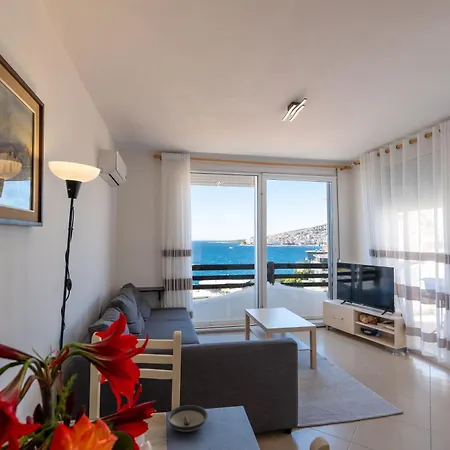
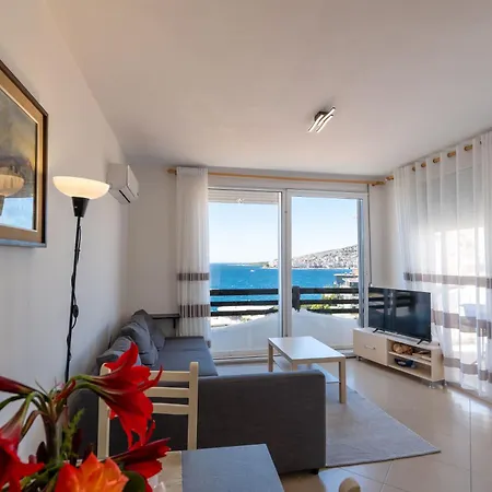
- saucer [166,404,209,433]
